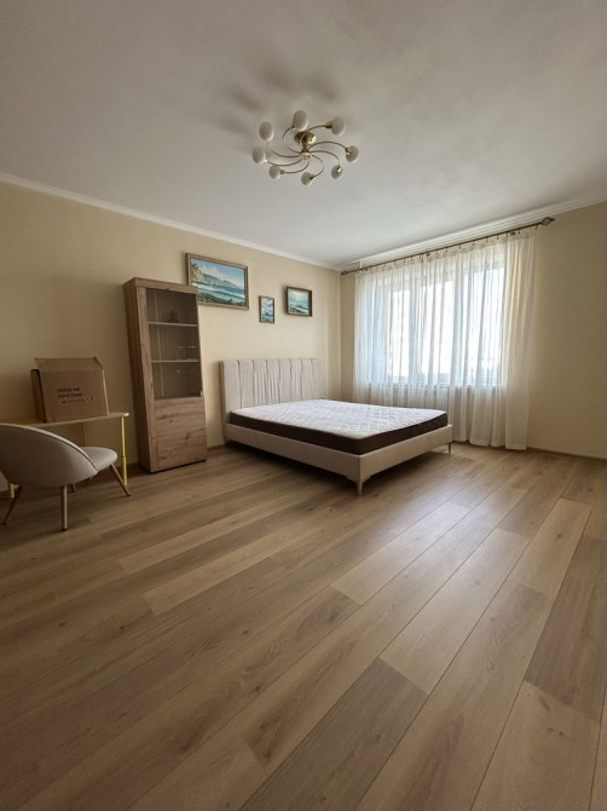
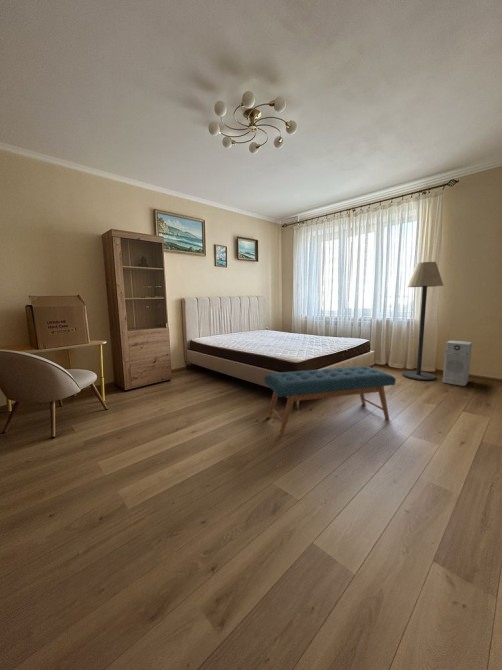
+ bench [263,365,397,435]
+ floor lamp [401,261,444,381]
+ air purifier [441,340,473,387]
